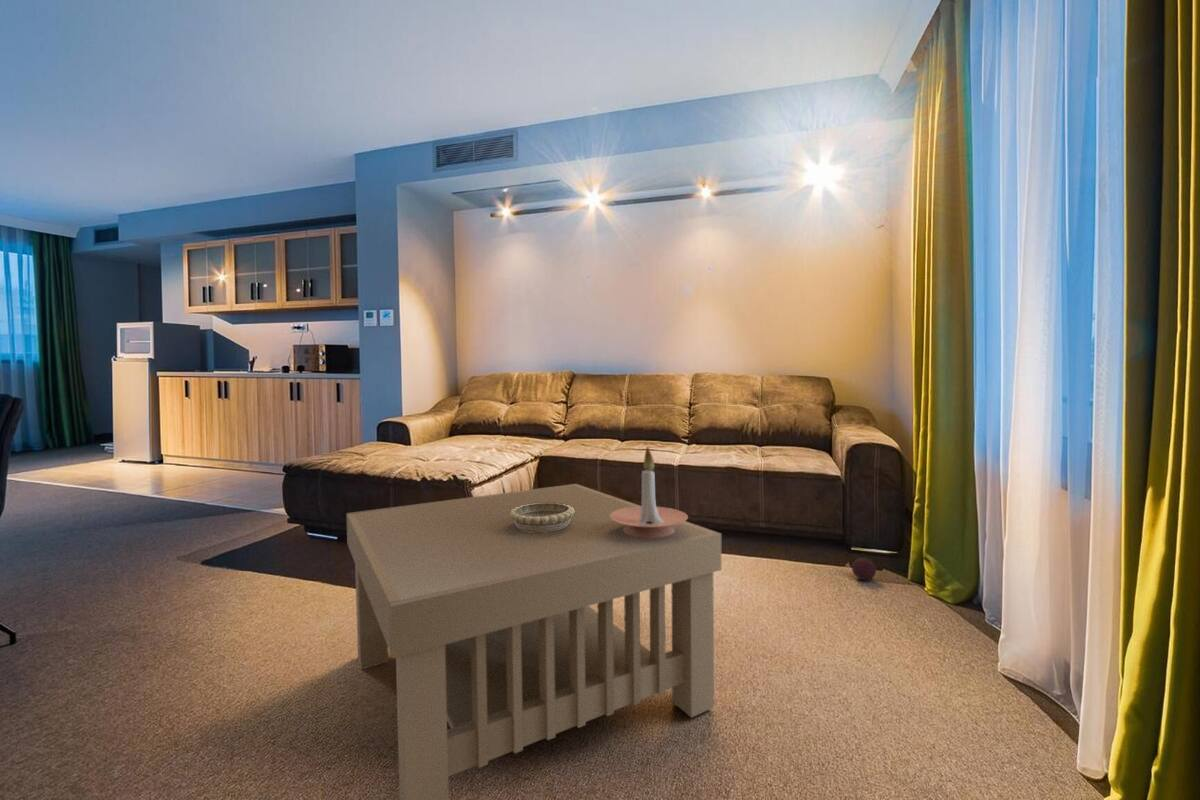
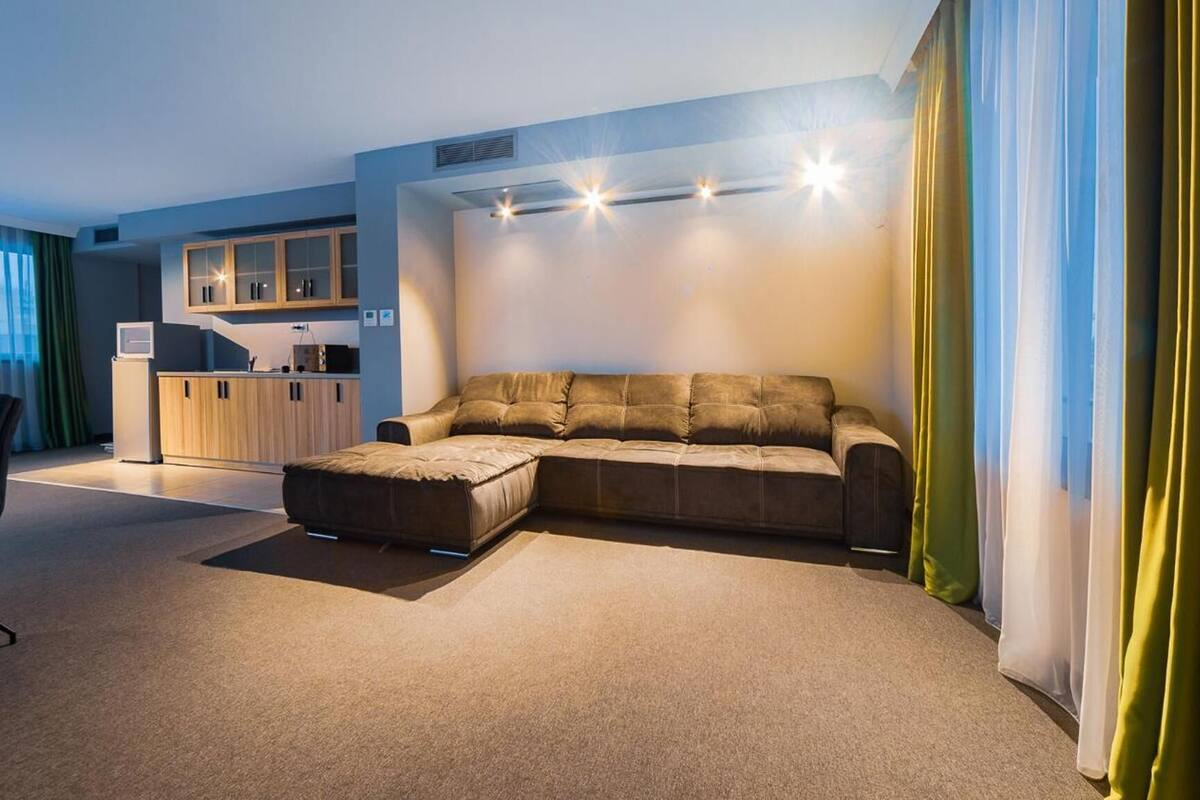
- coffee table [345,483,722,800]
- decorative ball [851,557,877,581]
- candle holder [610,446,689,538]
- decorative bowl [510,503,575,532]
